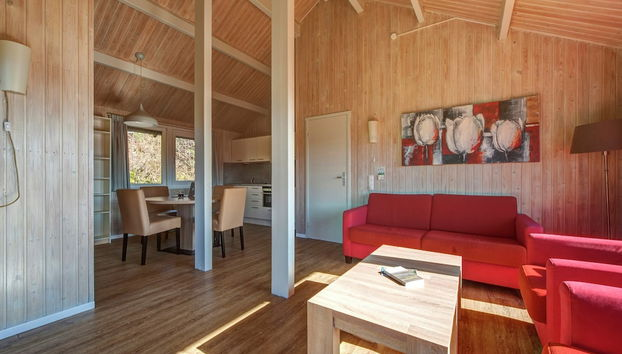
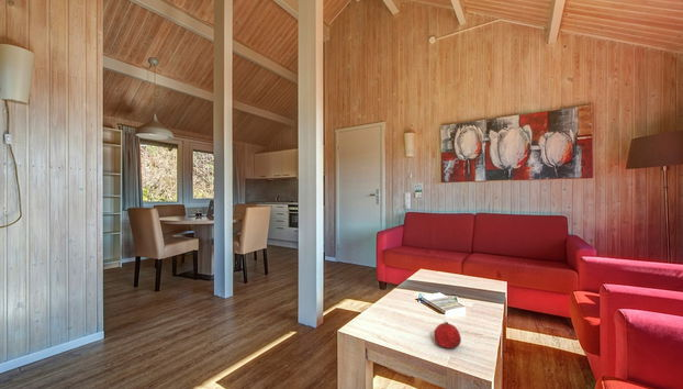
+ fruit [433,320,462,349]
